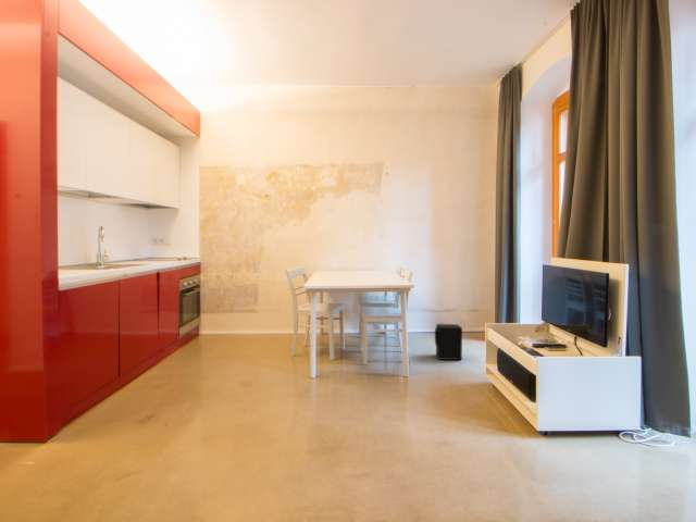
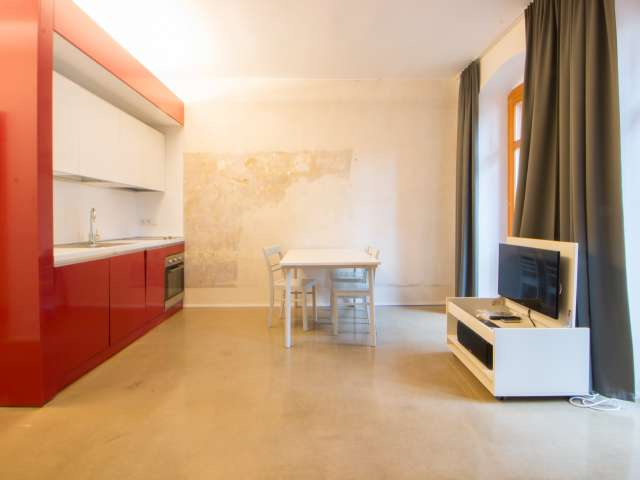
- speaker [434,323,463,361]
